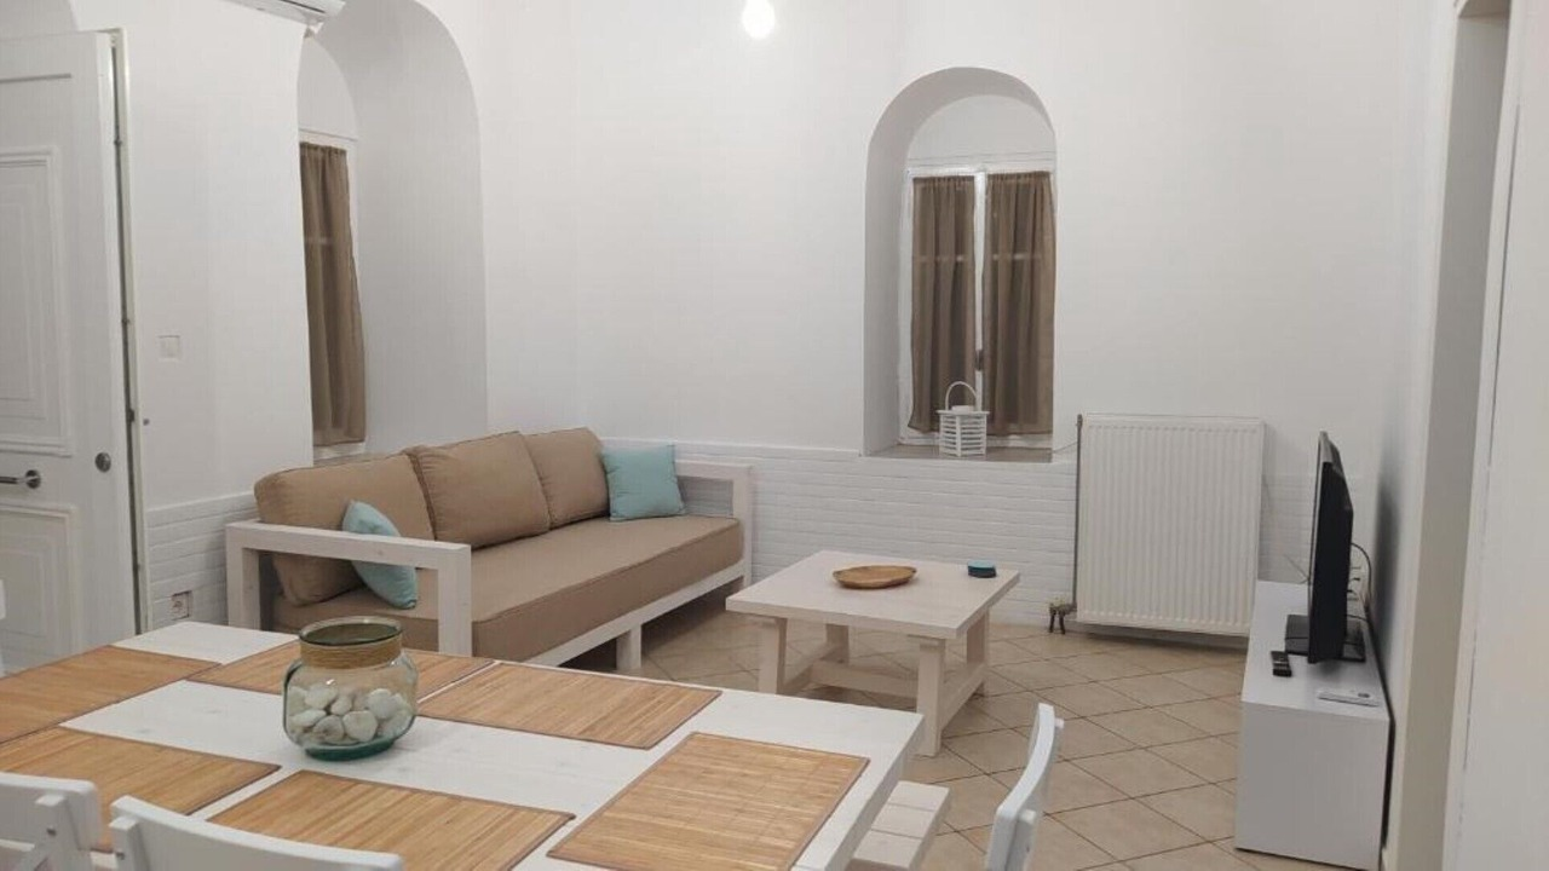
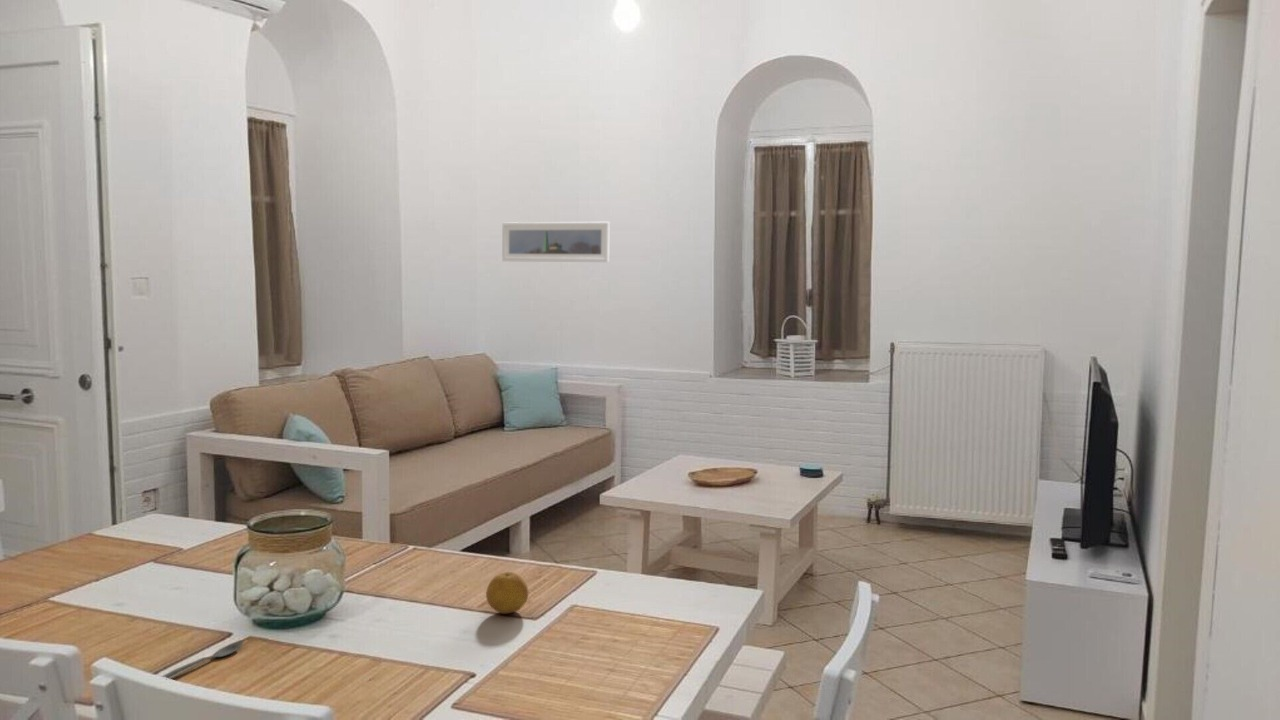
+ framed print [501,221,611,263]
+ spoon [161,639,244,679]
+ fruit [485,571,530,614]
